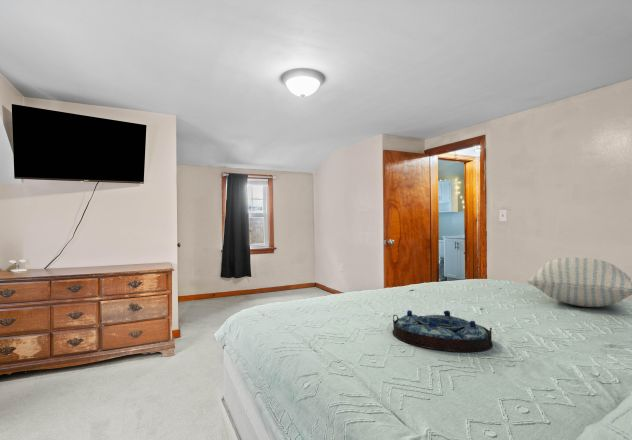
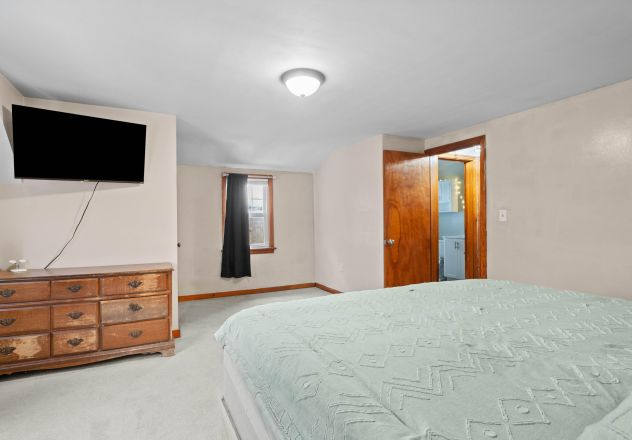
- serving tray [392,309,494,353]
- pillow [526,256,632,308]
